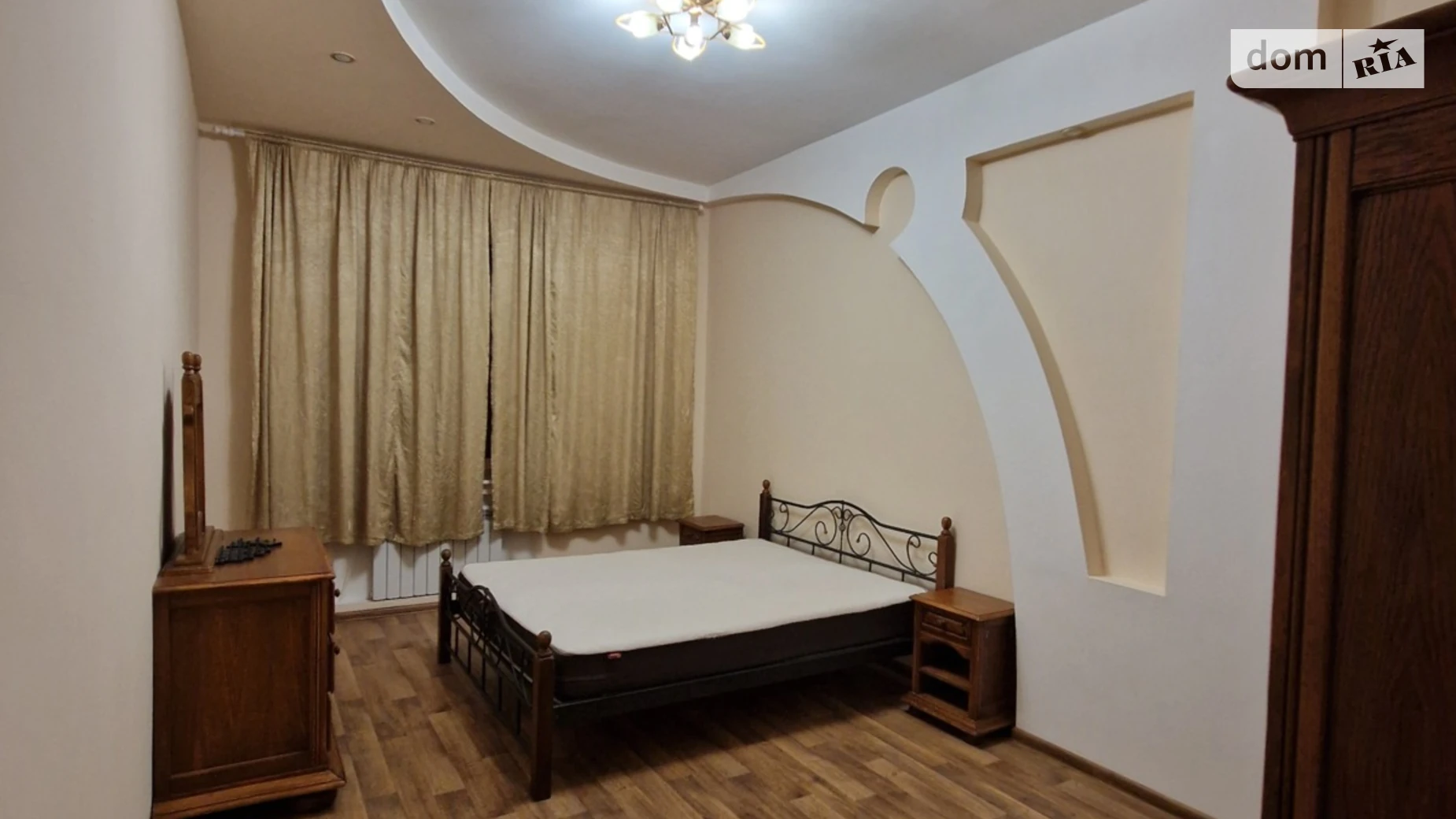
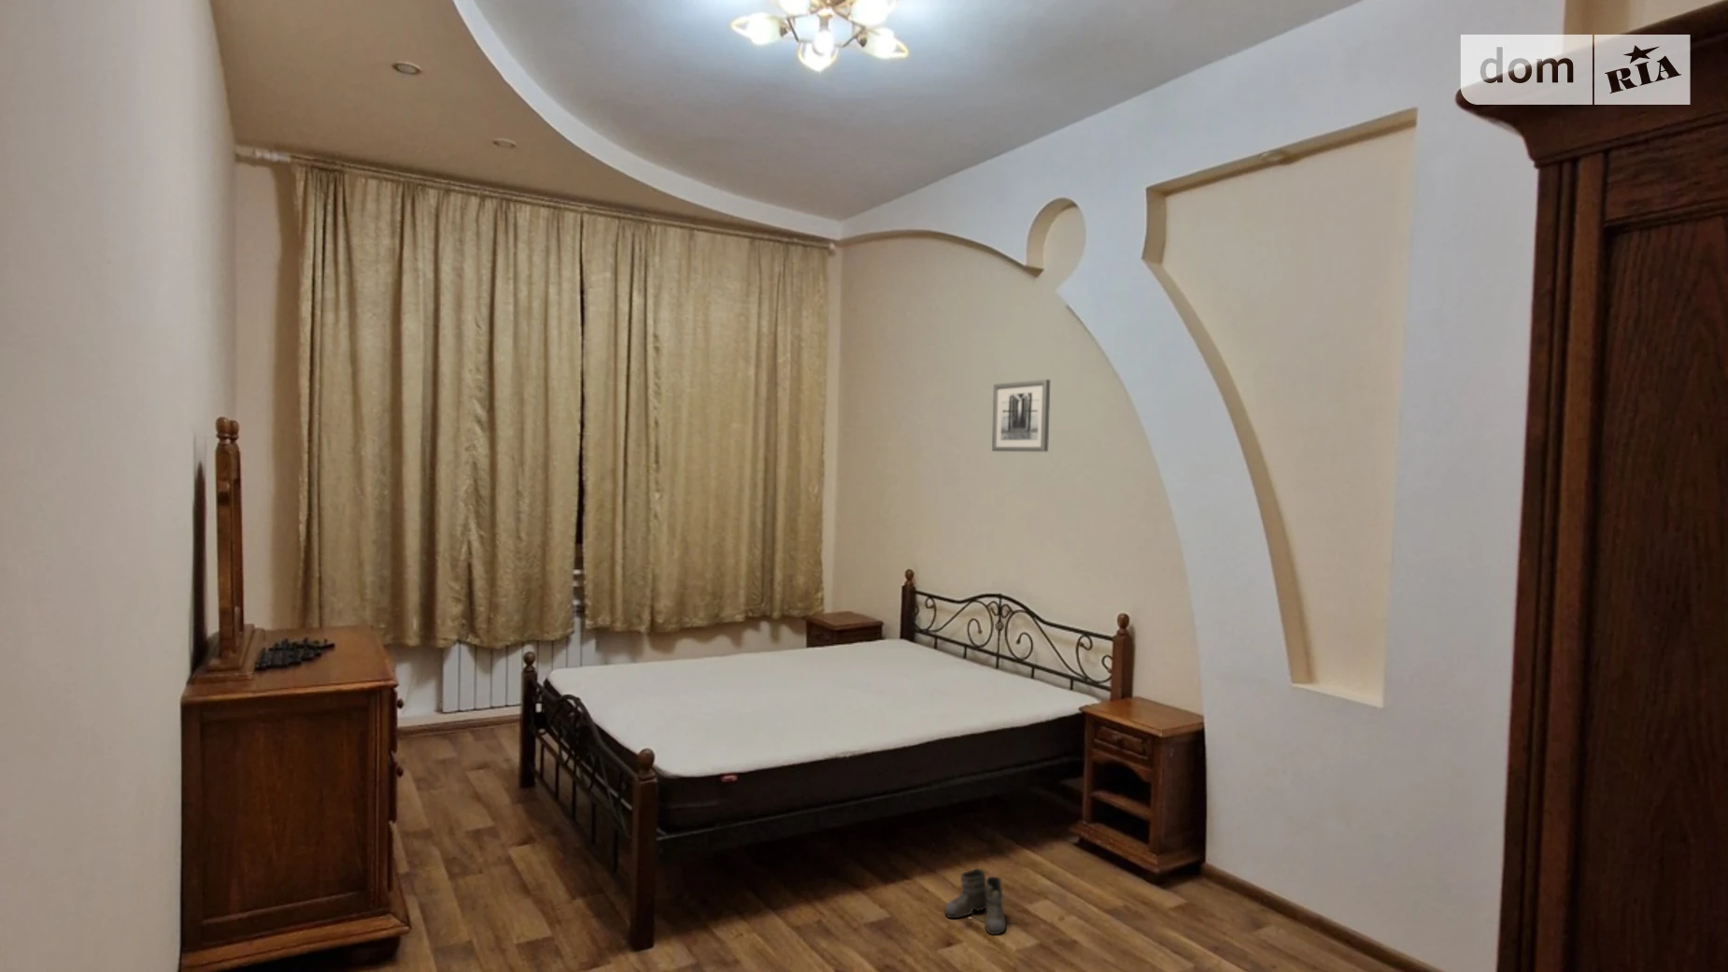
+ wall art [991,379,1050,452]
+ boots [944,868,1017,935]
